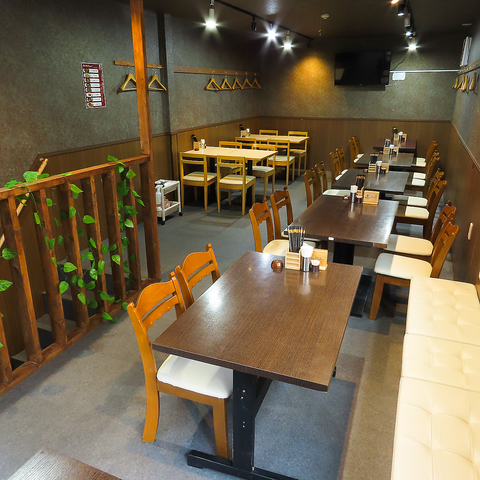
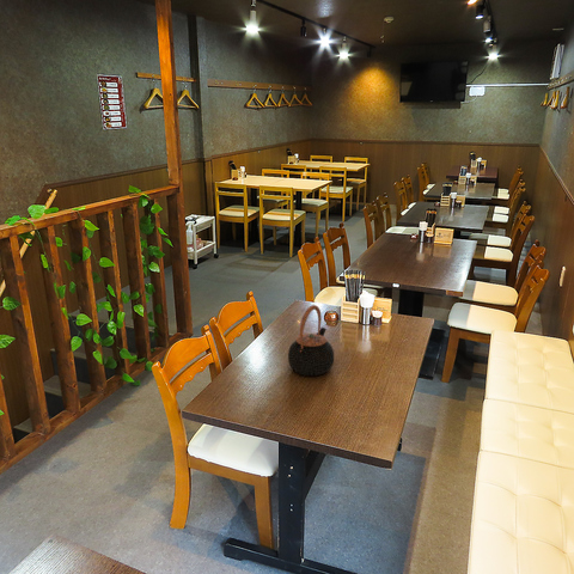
+ teapot [287,304,335,377]
